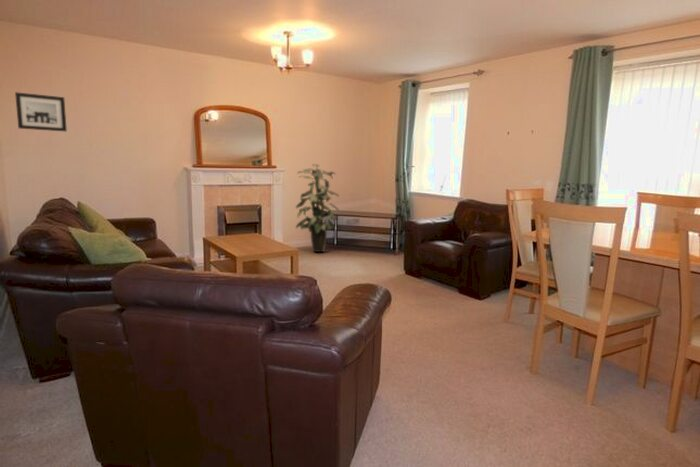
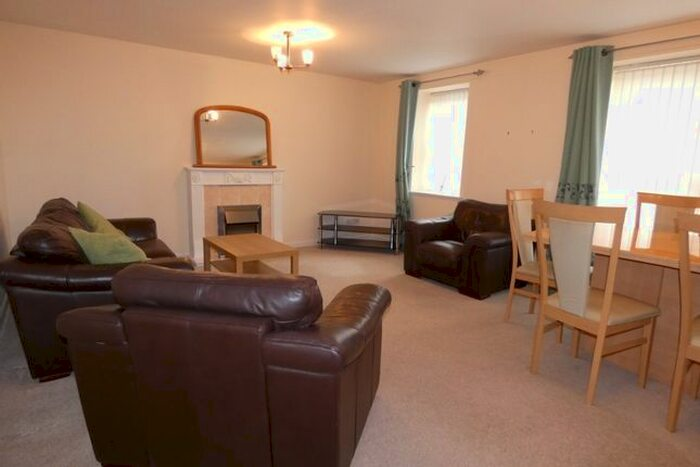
- indoor plant [295,163,340,253]
- wall art [14,91,68,133]
